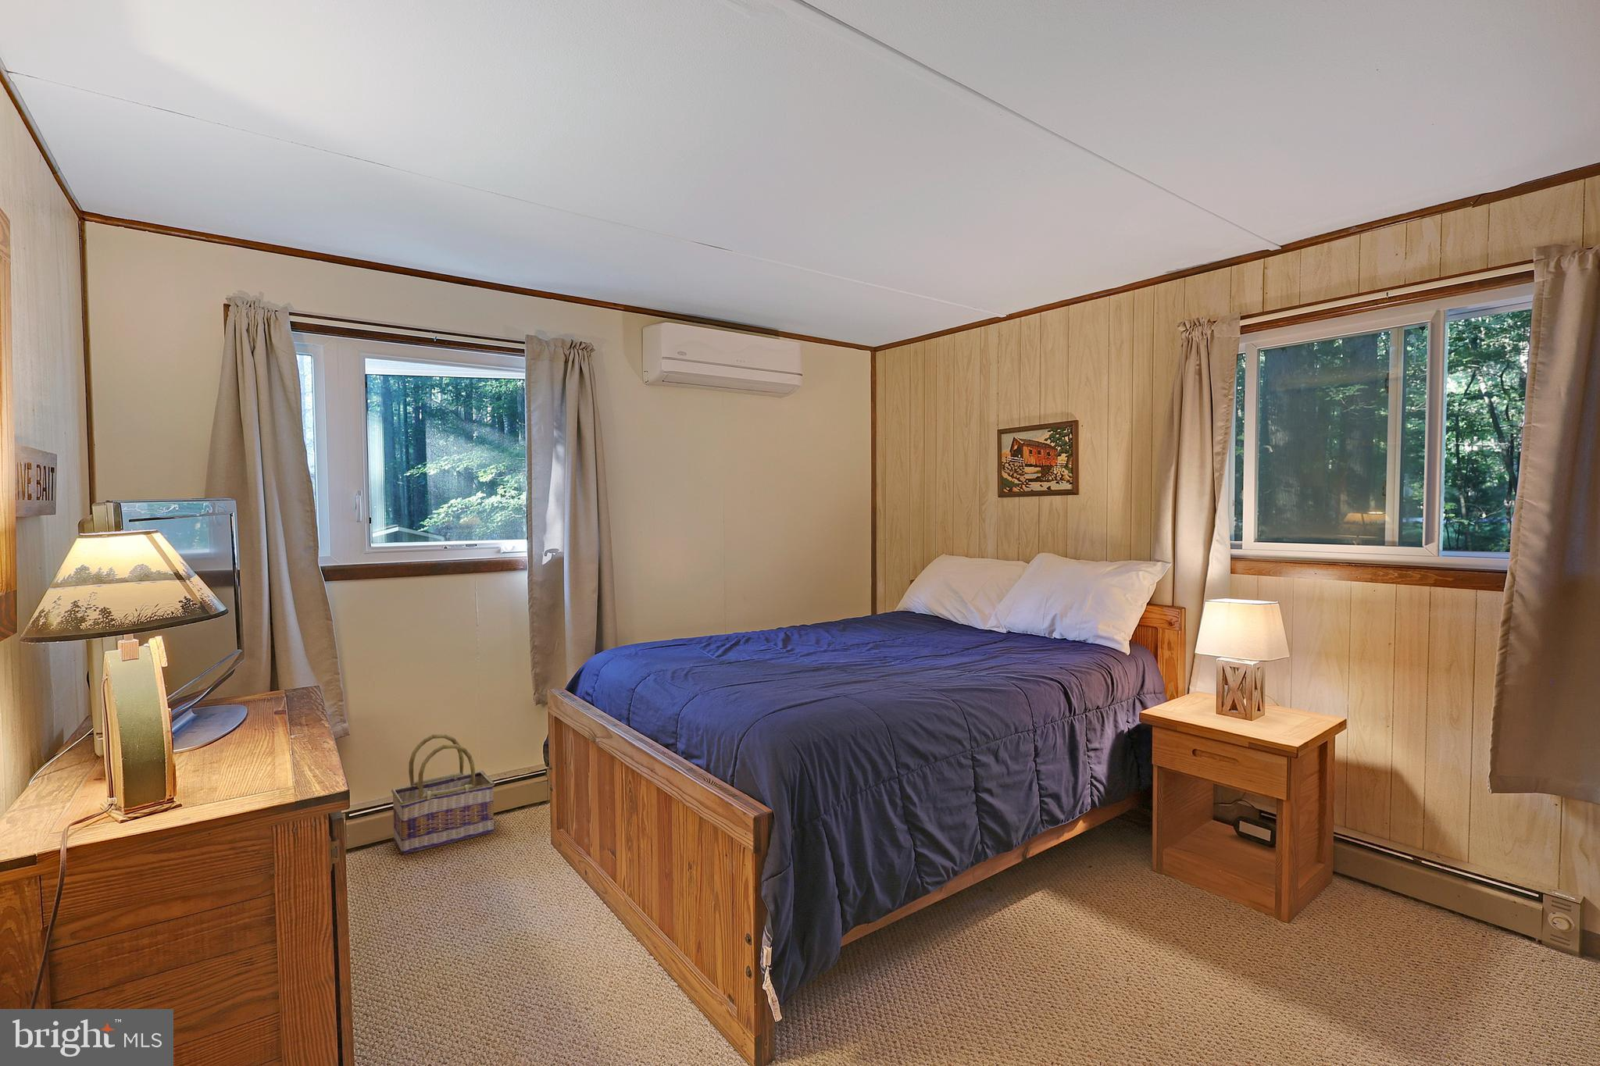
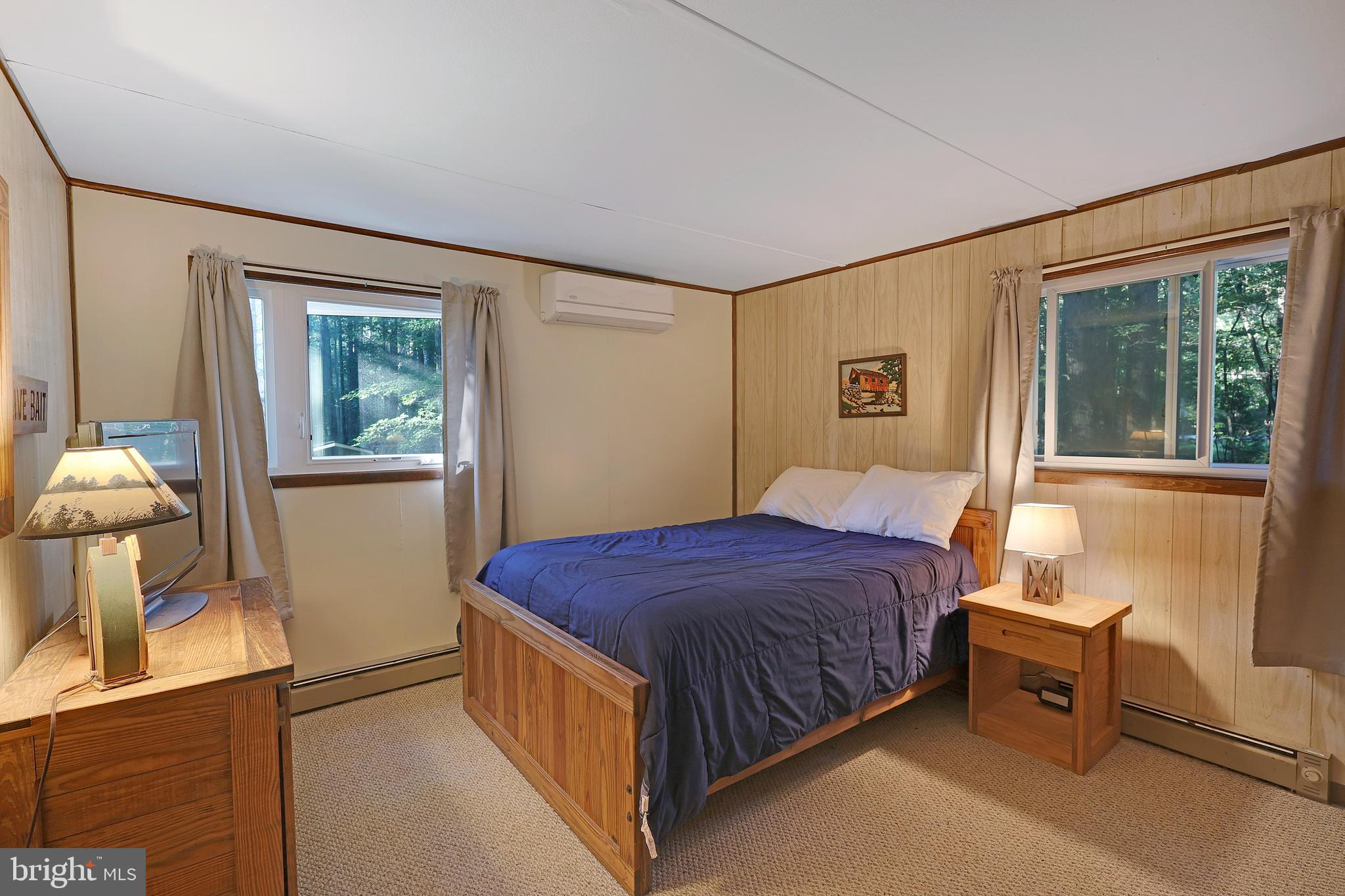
- basket [390,733,495,855]
